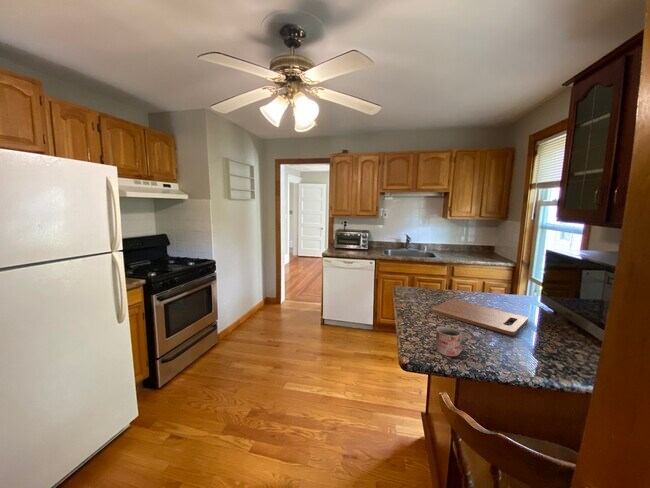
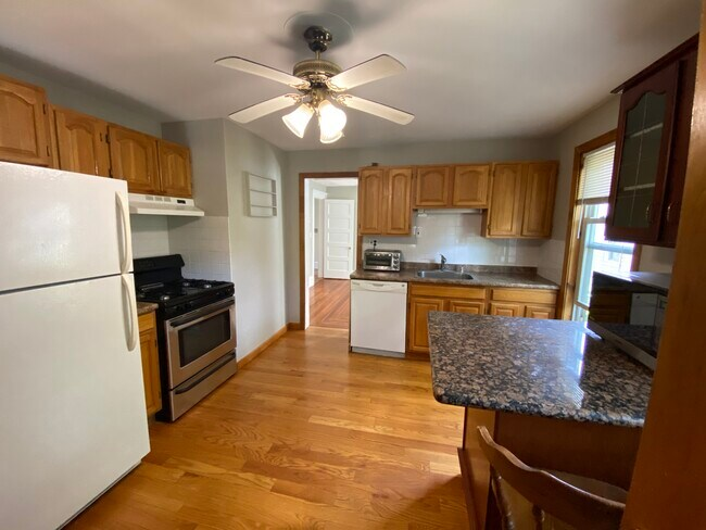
- mug [435,326,472,357]
- cutting board [430,298,529,336]
